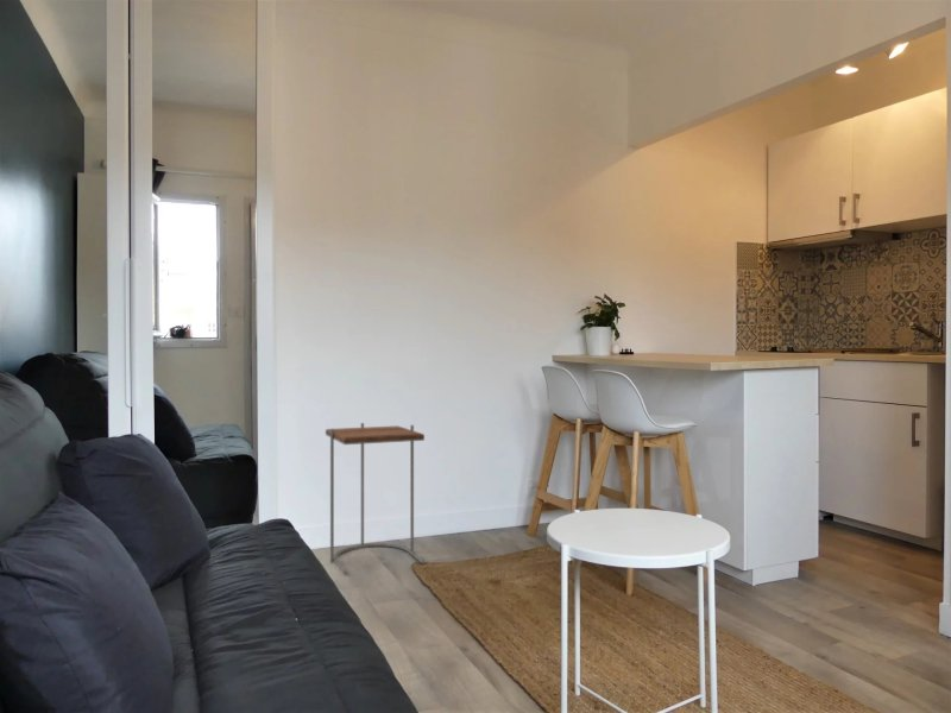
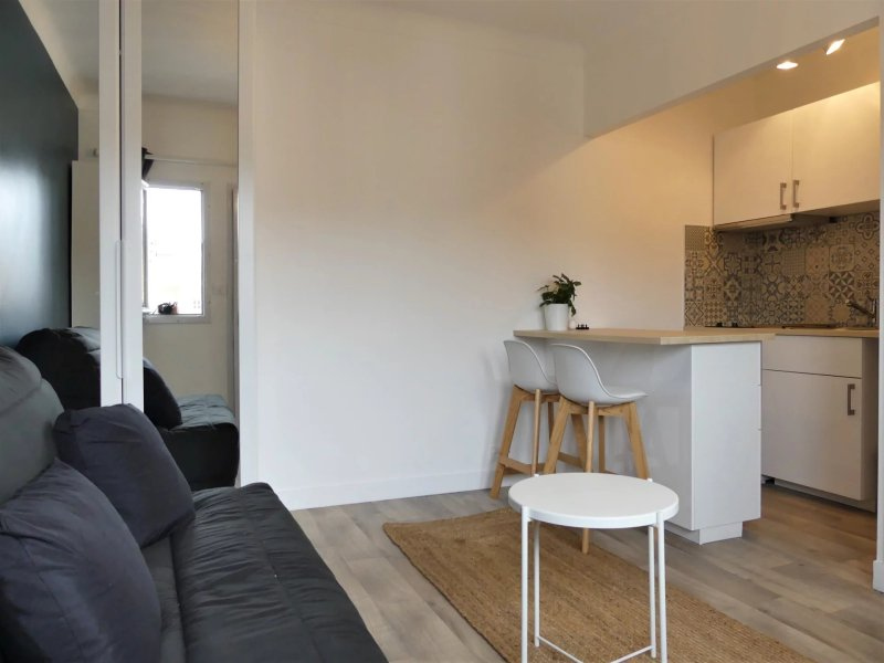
- side table [325,422,426,576]
